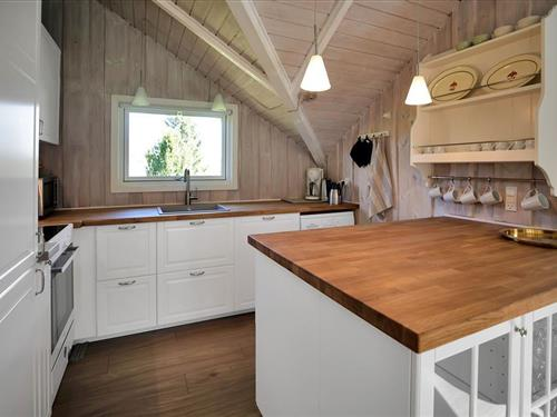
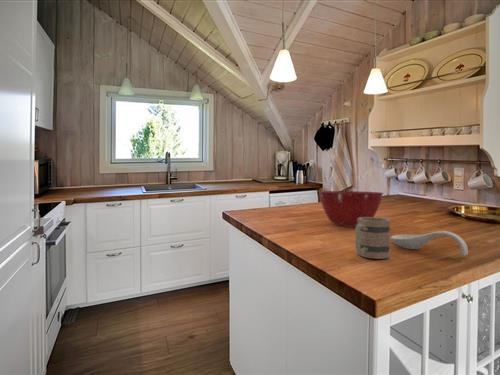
+ mixing bowl [317,190,385,228]
+ mug [354,216,392,260]
+ spoon rest [390,230,469,257]
